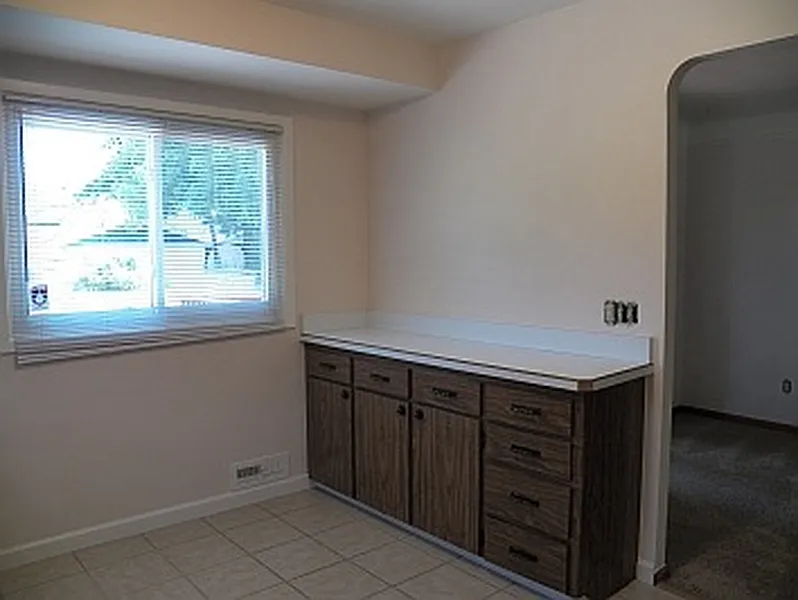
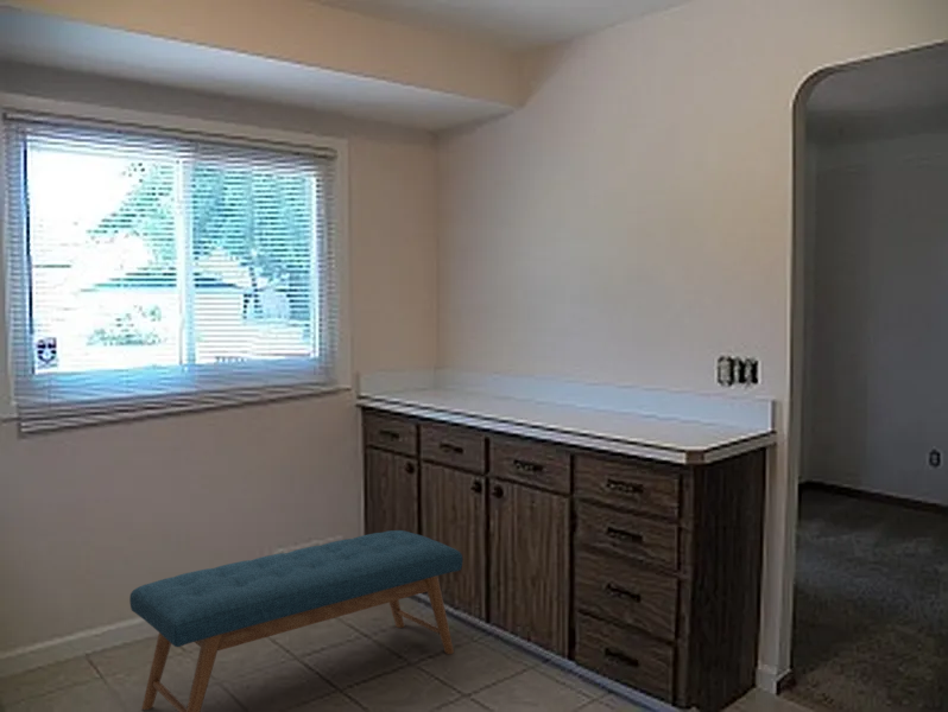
+ bench [128,529,463,712]
